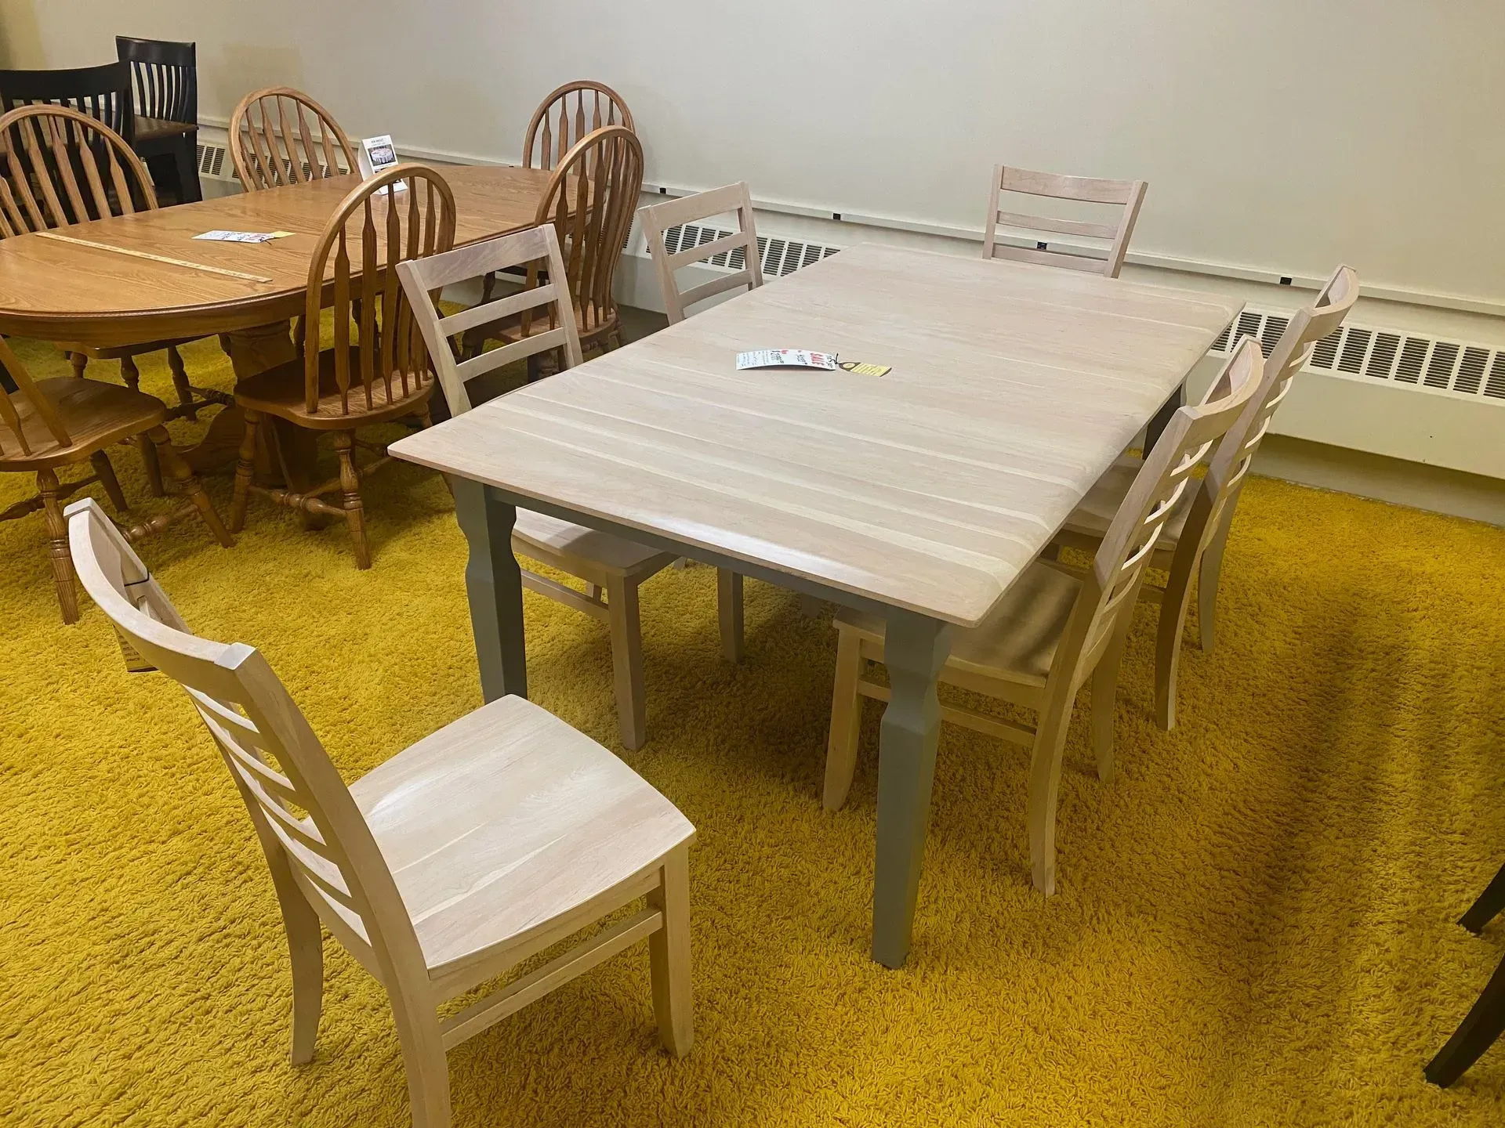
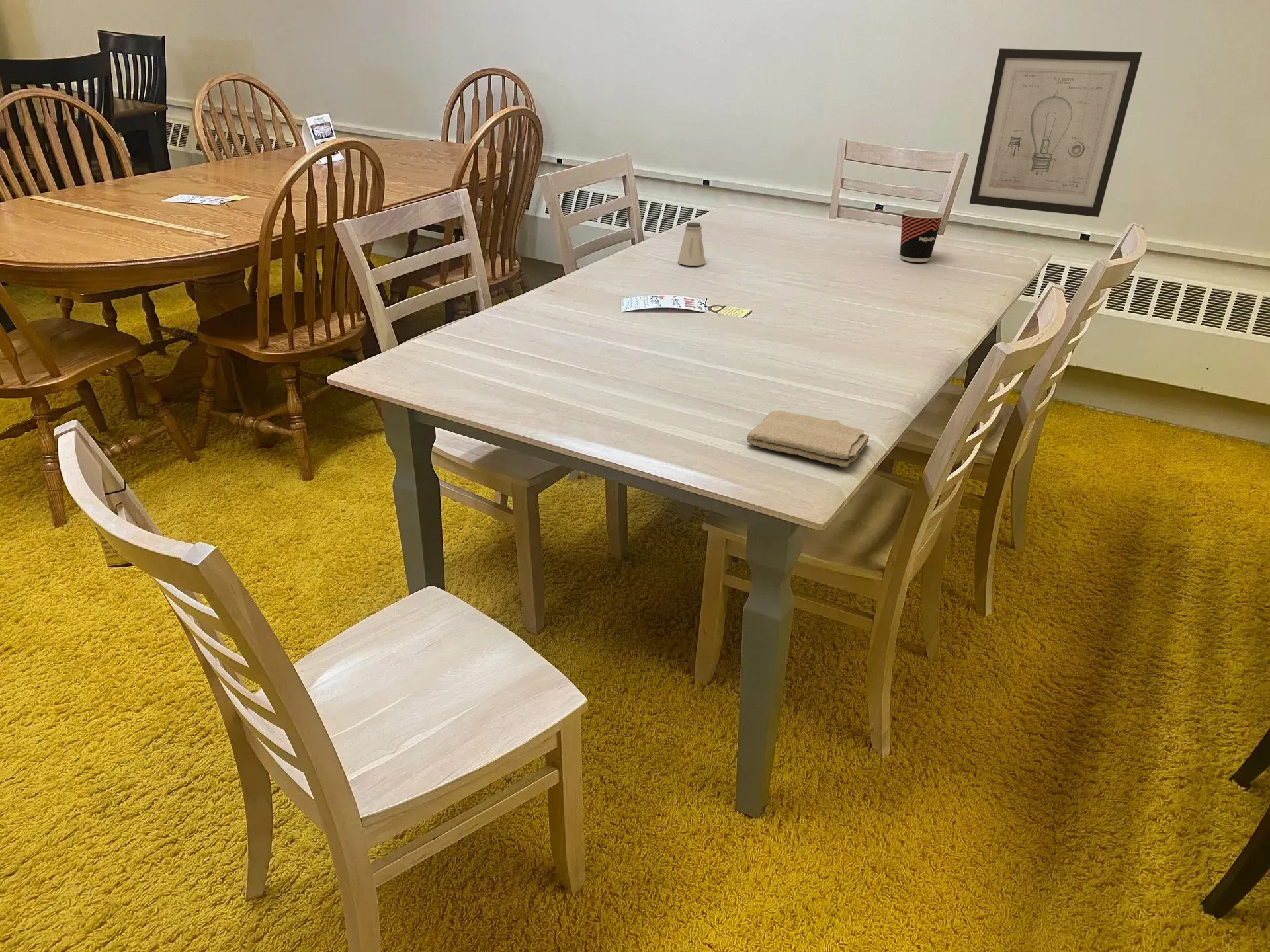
+ washcloth [746,410,870,468]
+ cup [900,210,944,263]
+ saltshaker [677,222,706,266]
+ wall art [969,48,1143,218]
